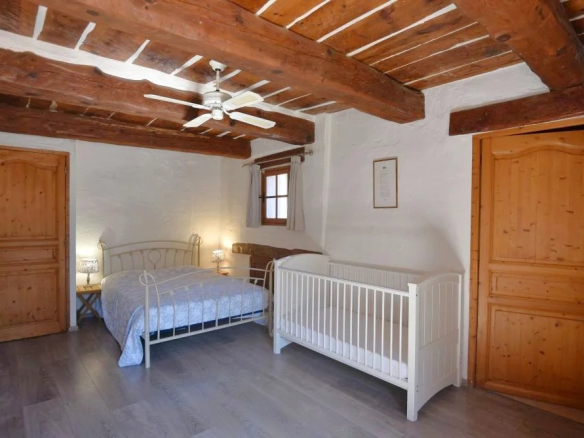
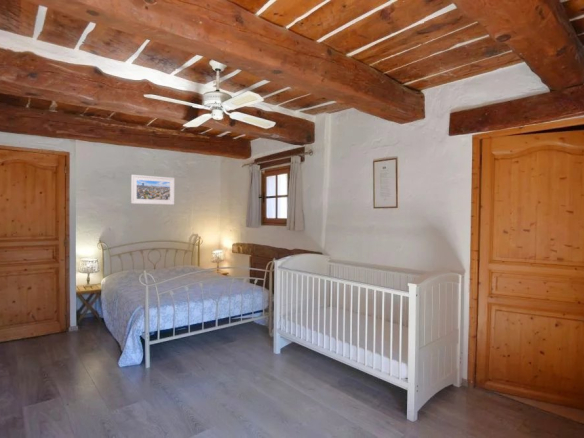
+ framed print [130,174,175,206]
